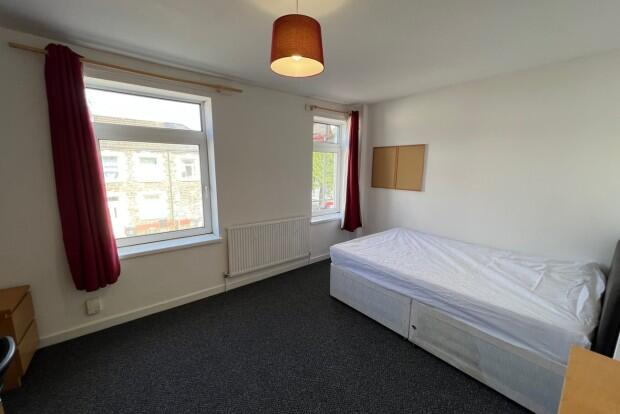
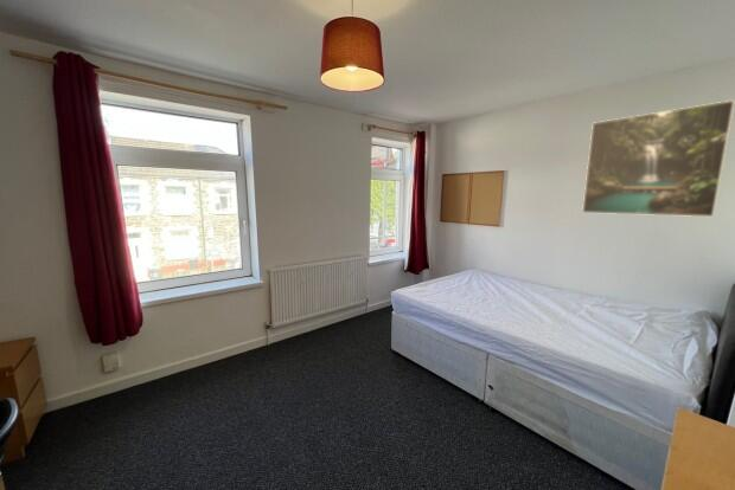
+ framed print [581,99,735,218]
